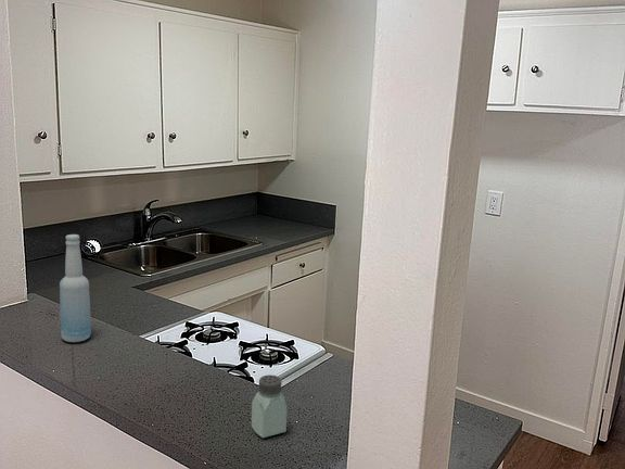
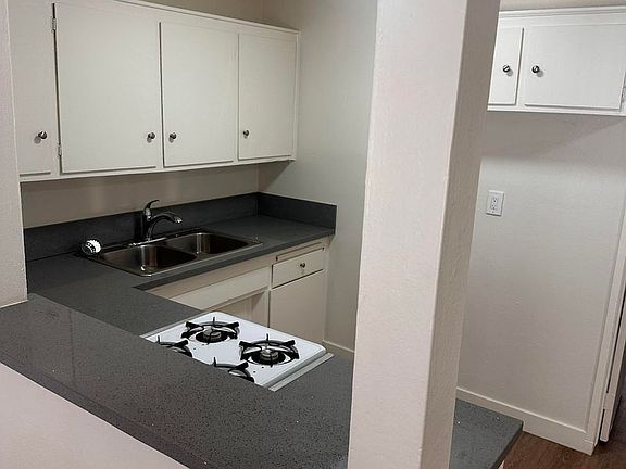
- saltshaker [251,375,288,439]
- bottle [59,233,92,343]
